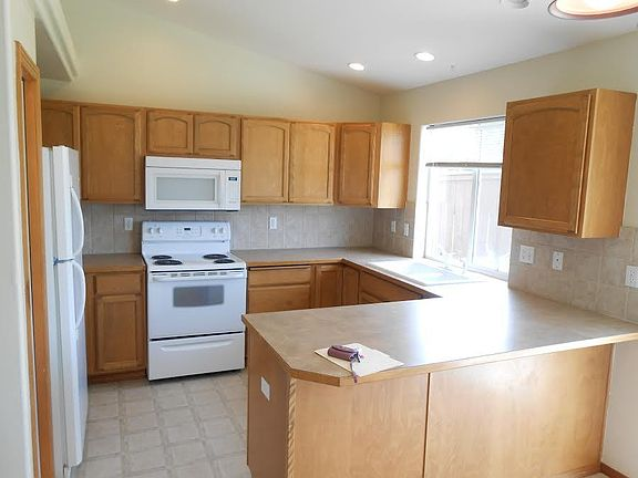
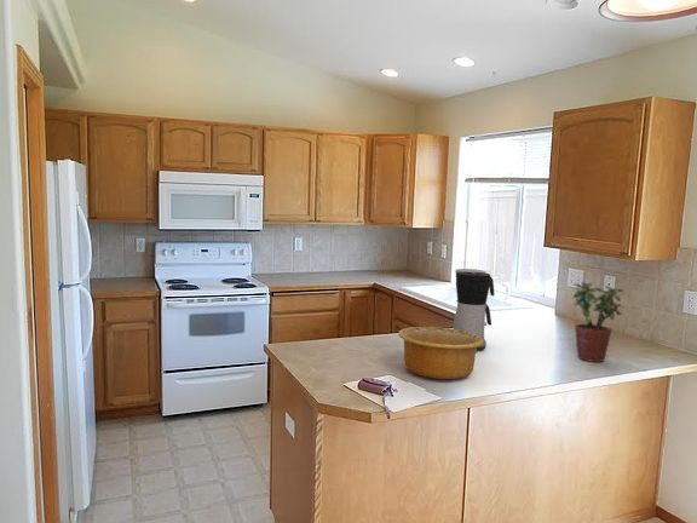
+ potted plant [572,281,626,363]
+ bowl [397,326,484,380]
+ coffee maker [453,268,496,351]
